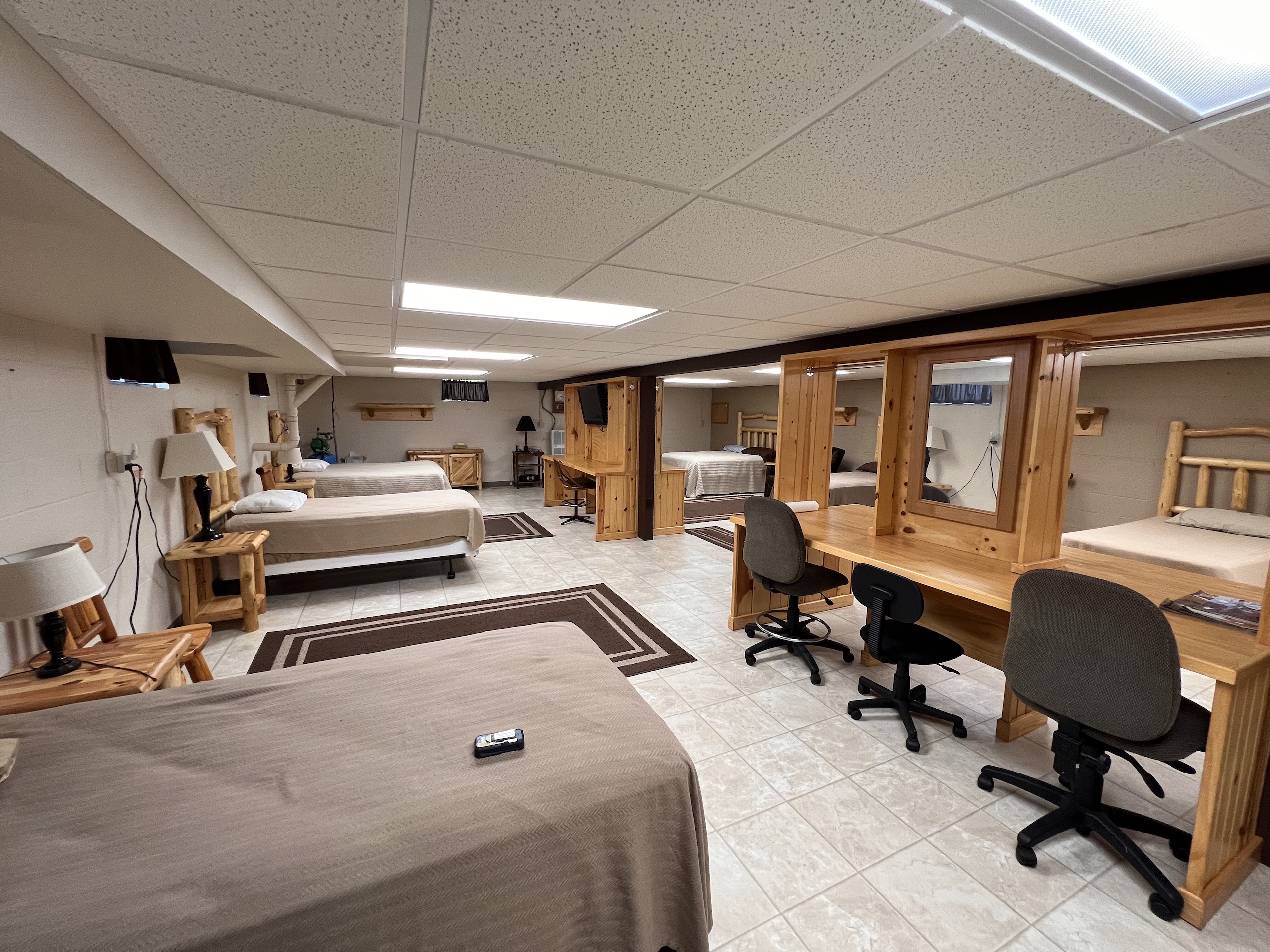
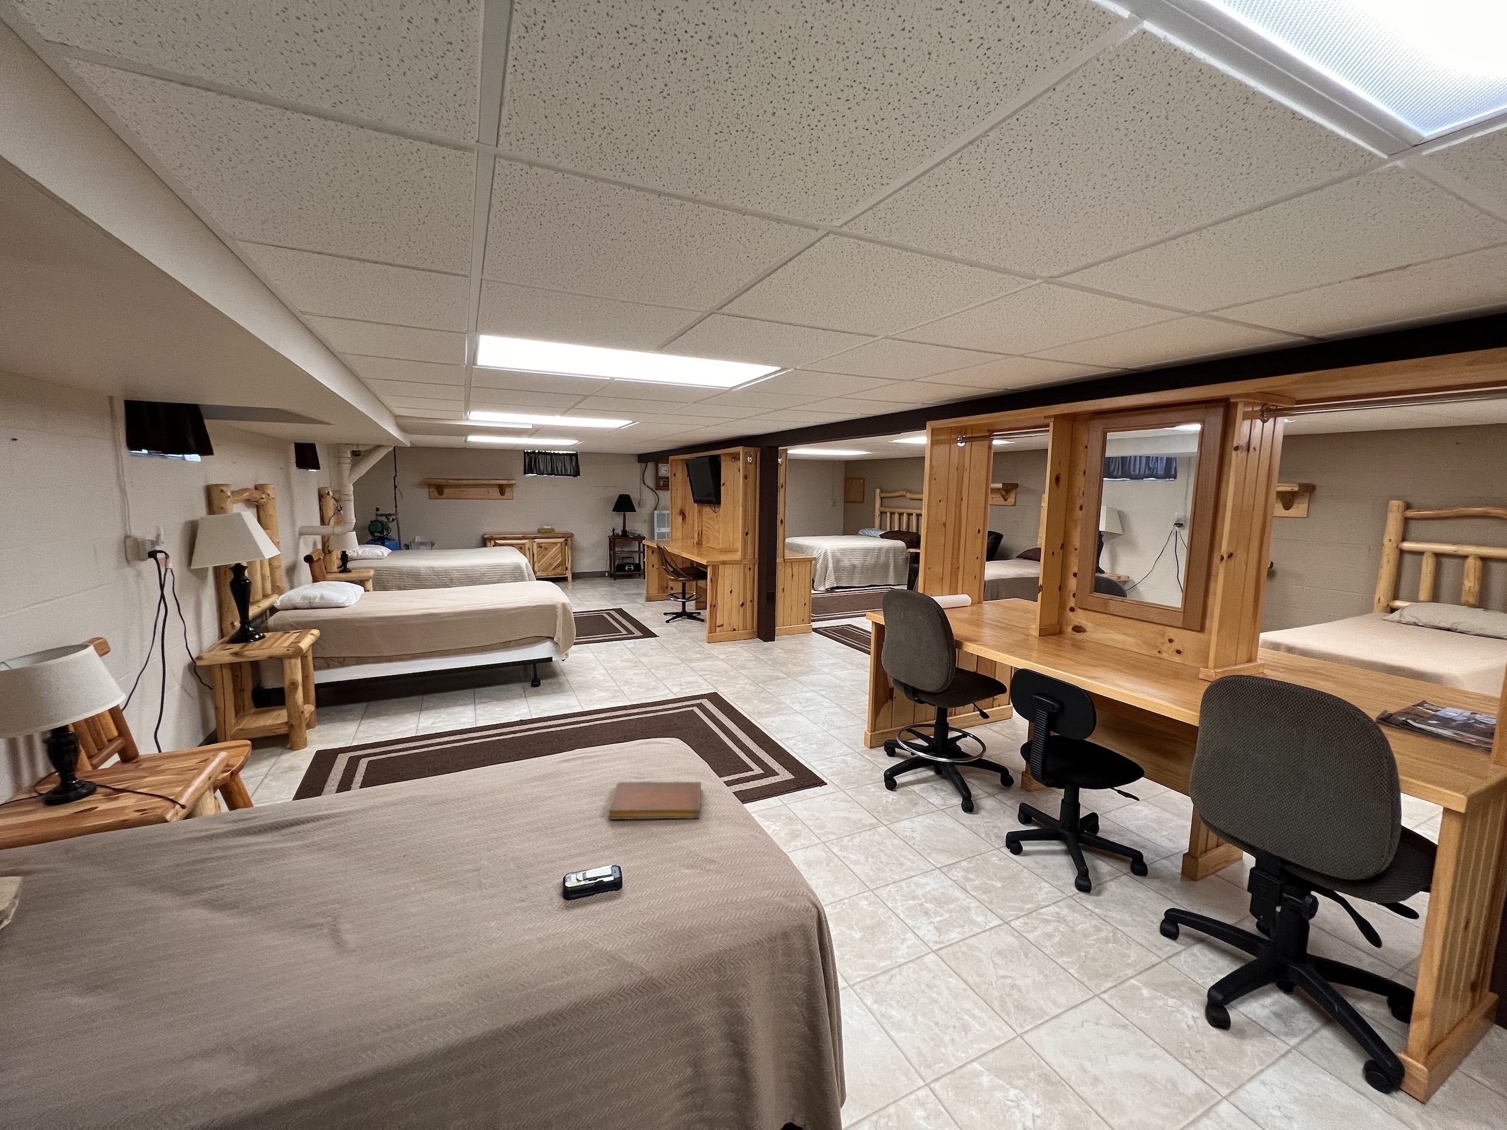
+ notebook [608,781,701,820]
